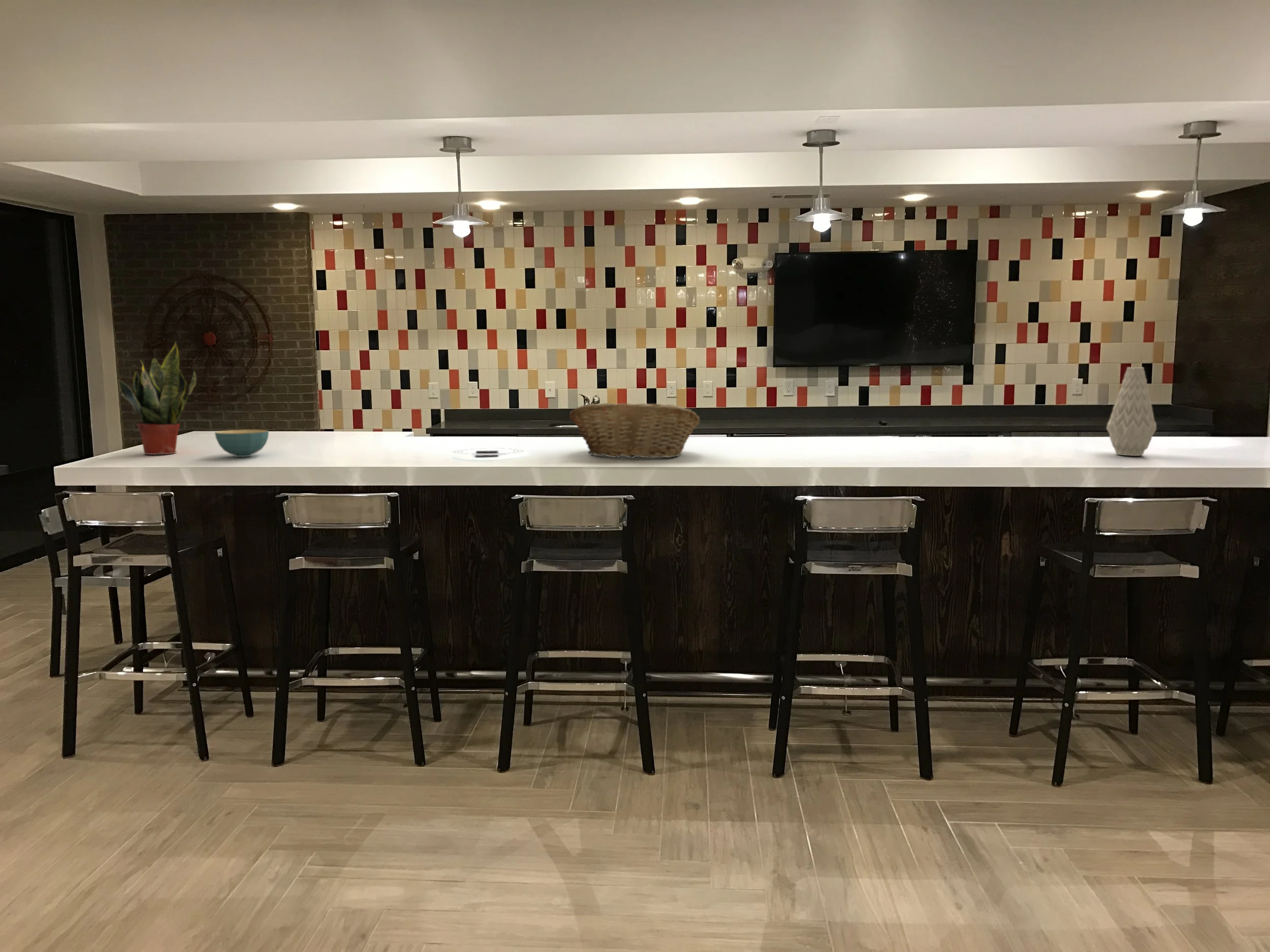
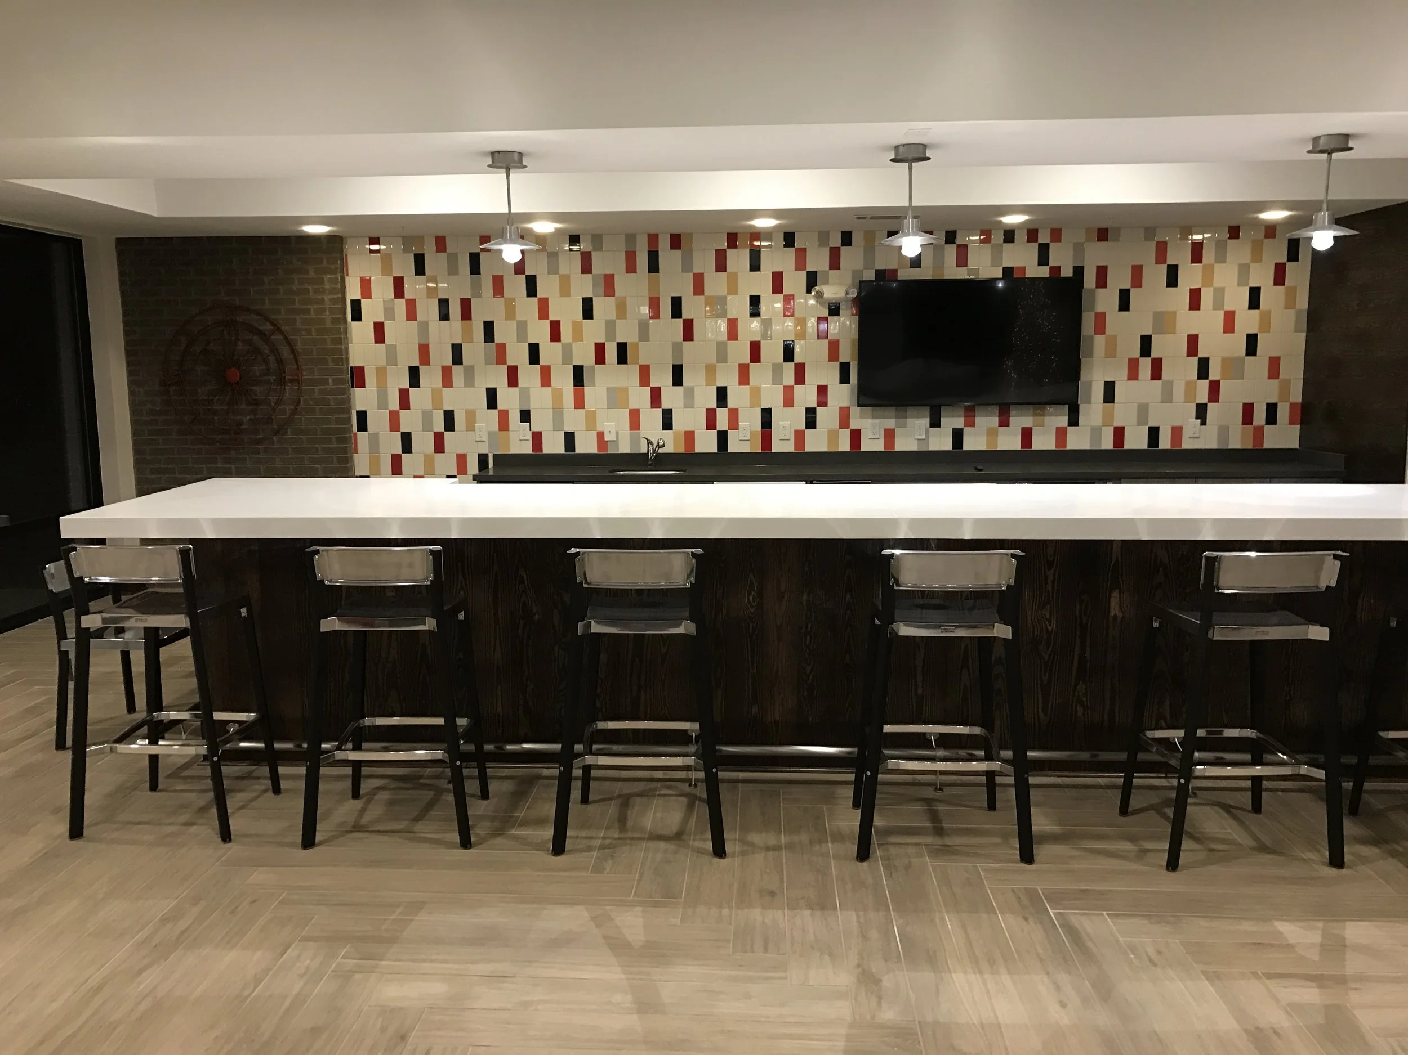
- potted plant [118,341,197,455]
- cereal bowl [214,429,269,457]
- fruit basket [569,403,700,458]
- vase [1106,367,1157,456]
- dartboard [452,410,525,456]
